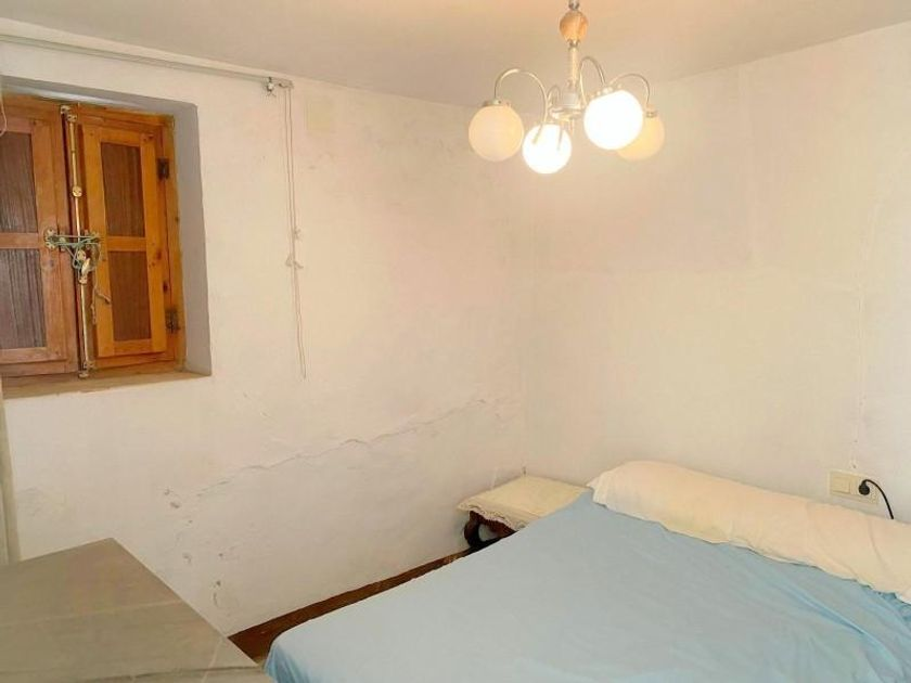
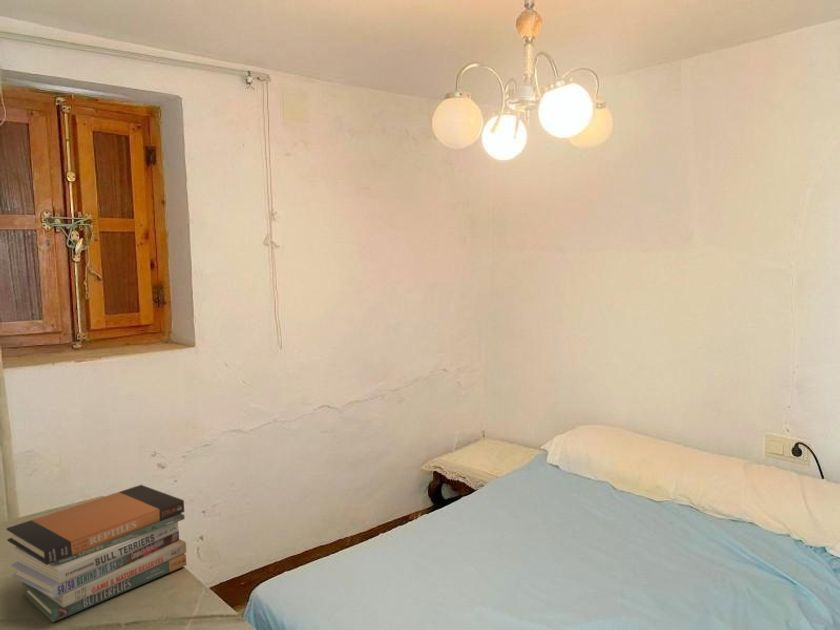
+ book stack [5,484,187,623]
